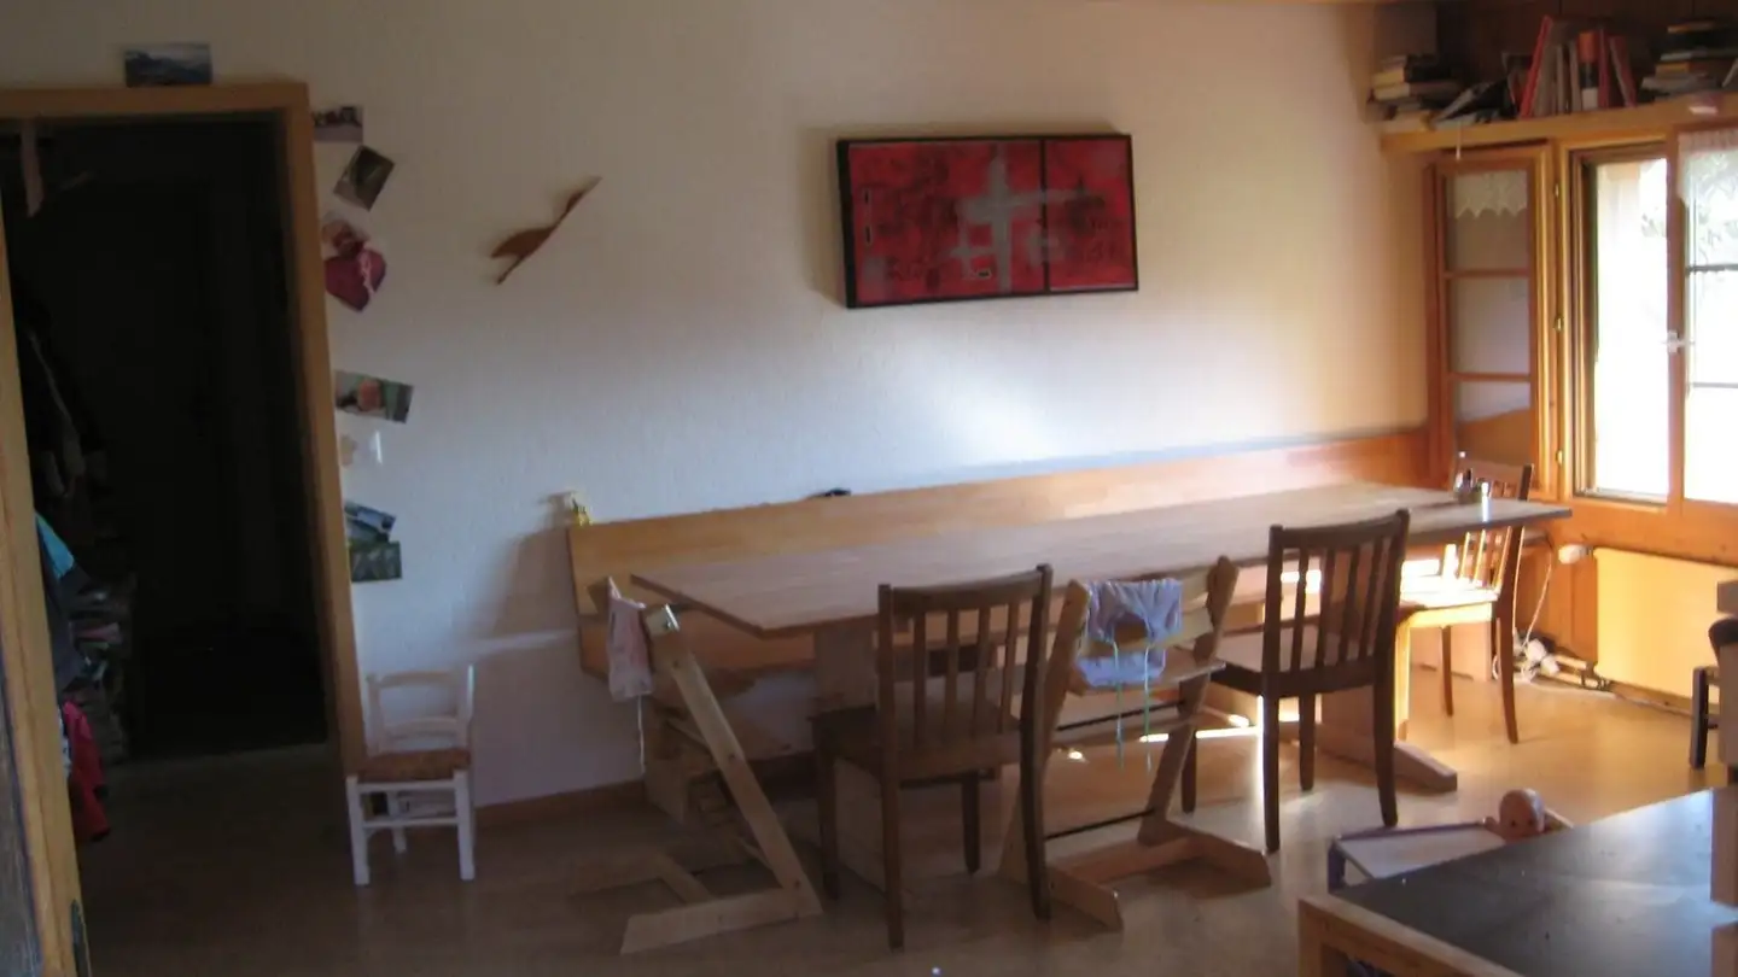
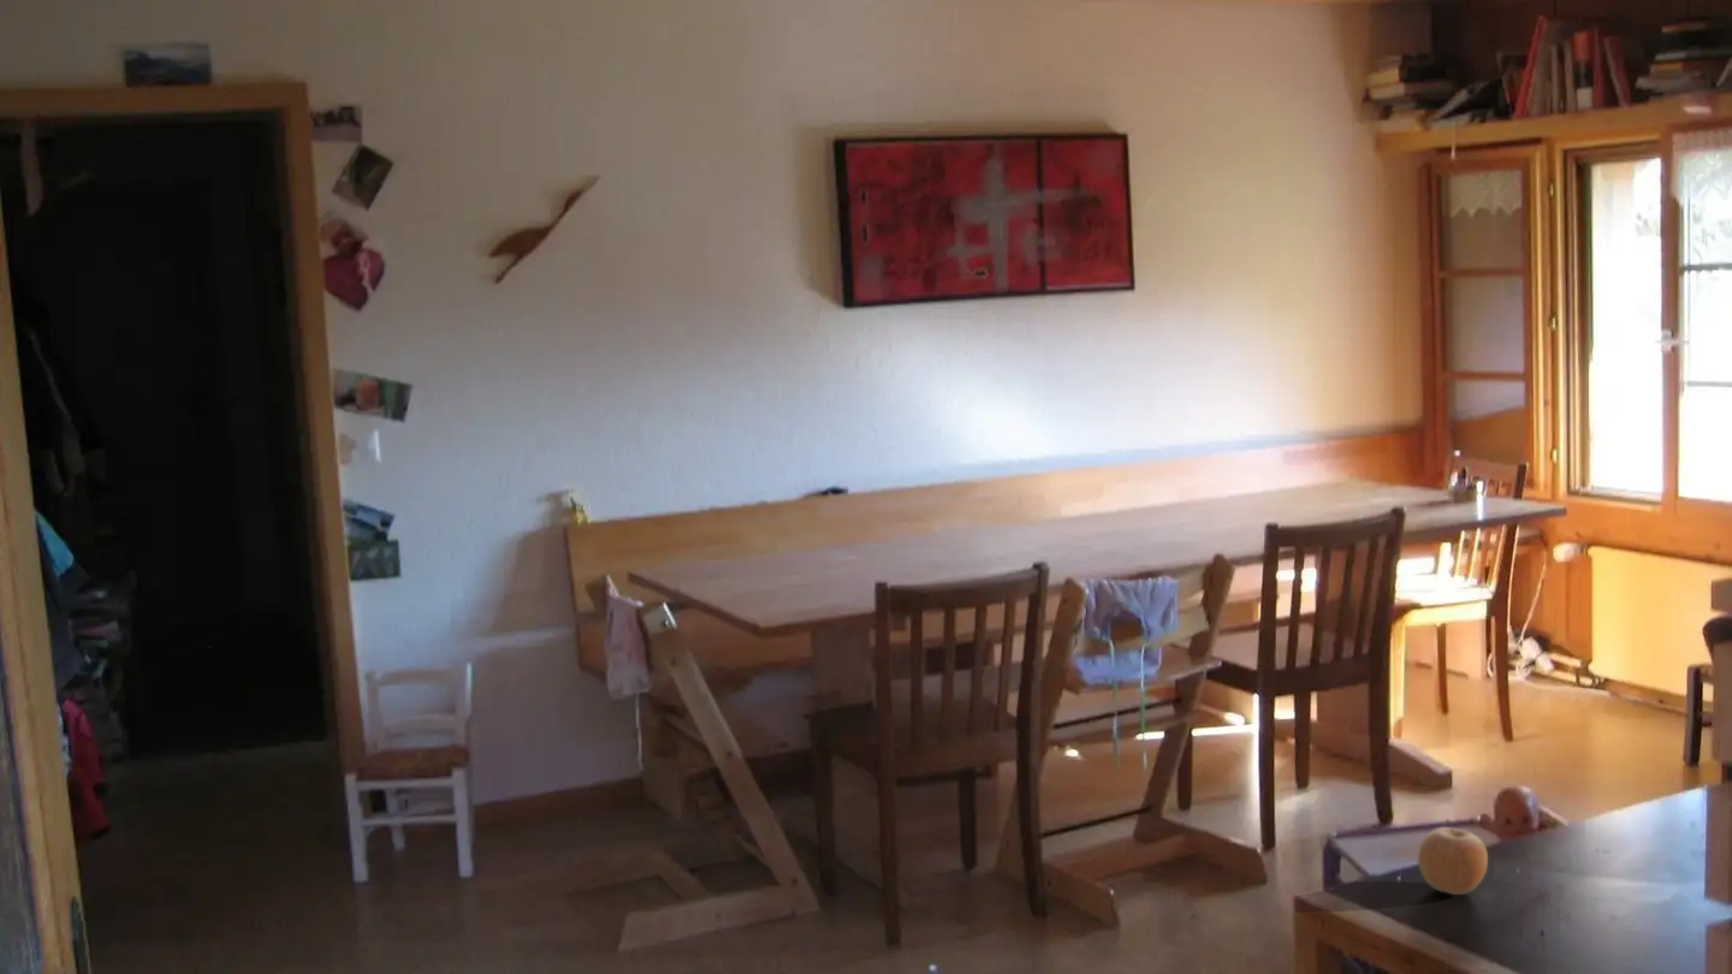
+ fruit [1417,818,1489,896]
